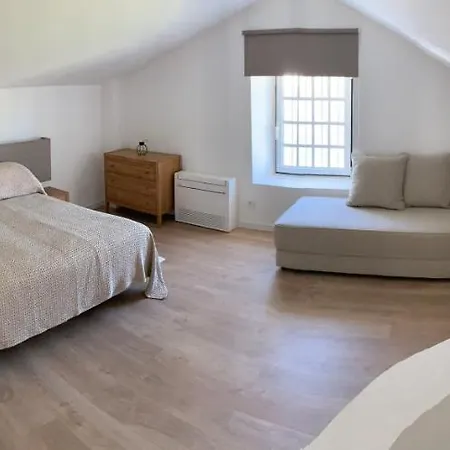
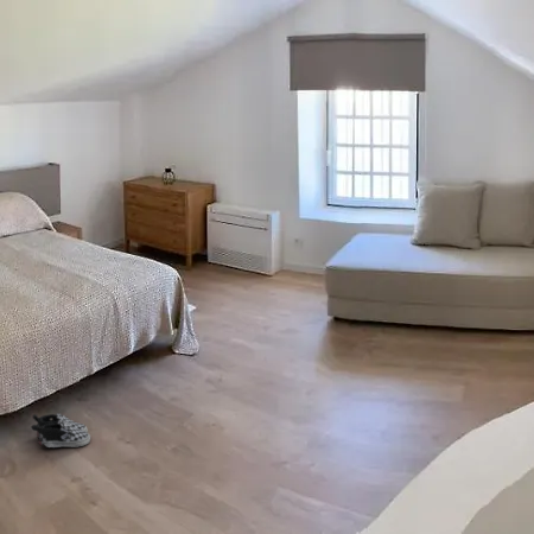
+ shoe [30,412,91,449]
